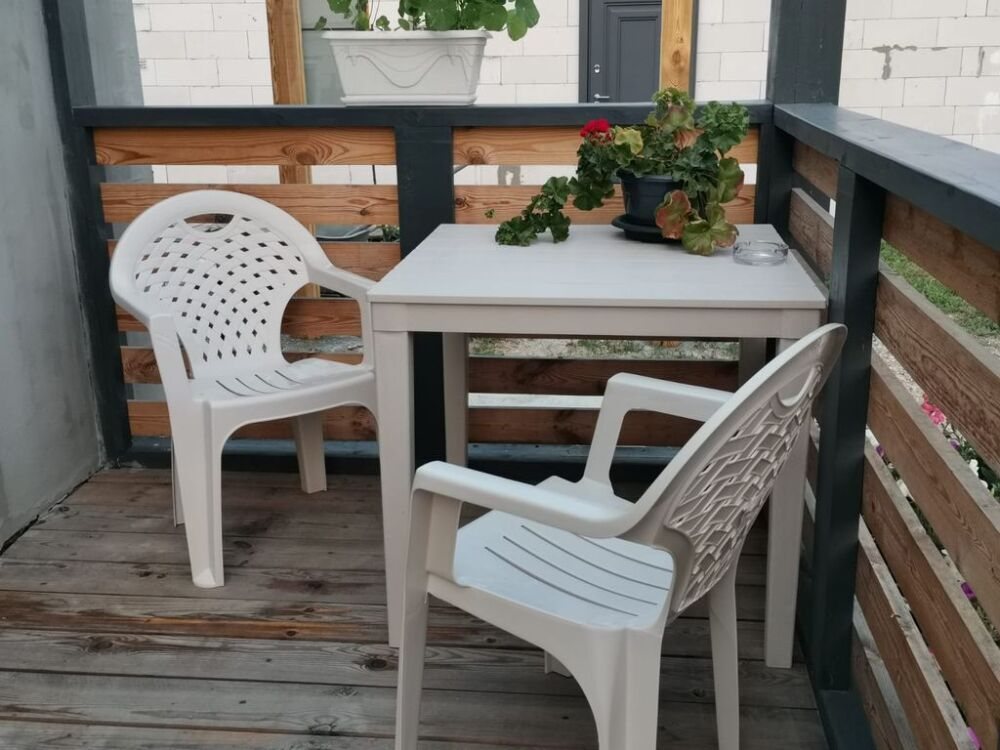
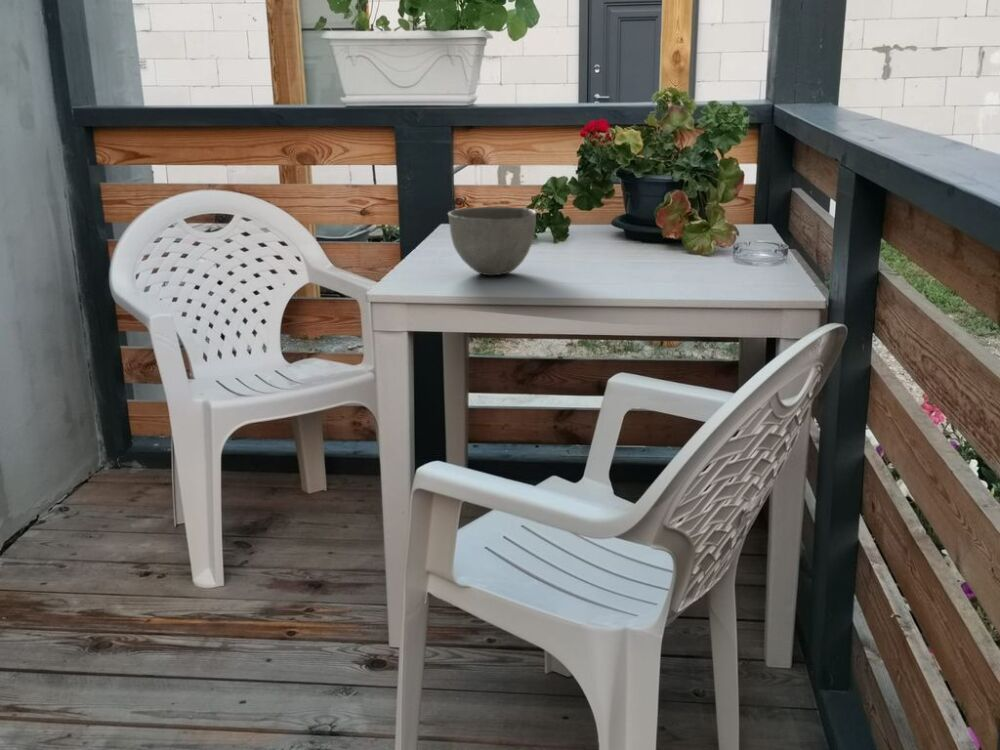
+ bowl [447,206,537,276]
